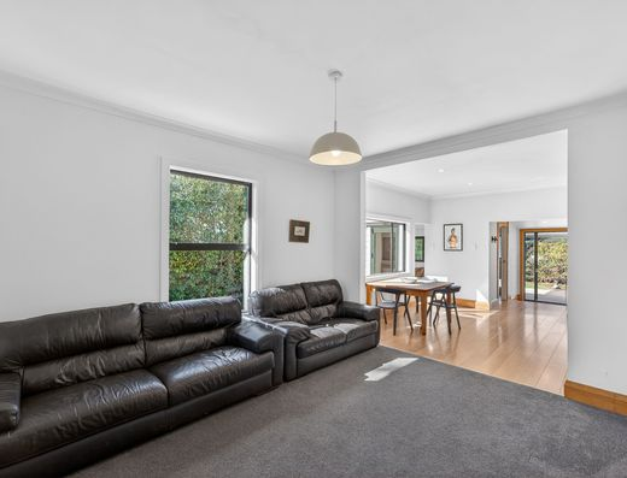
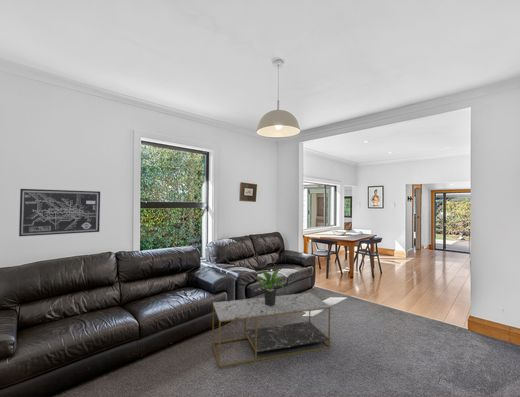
+ wall art [18,188,101,237]
+ potted plant [253,268,286,307]
+ coffee table [211,292,331,368]
